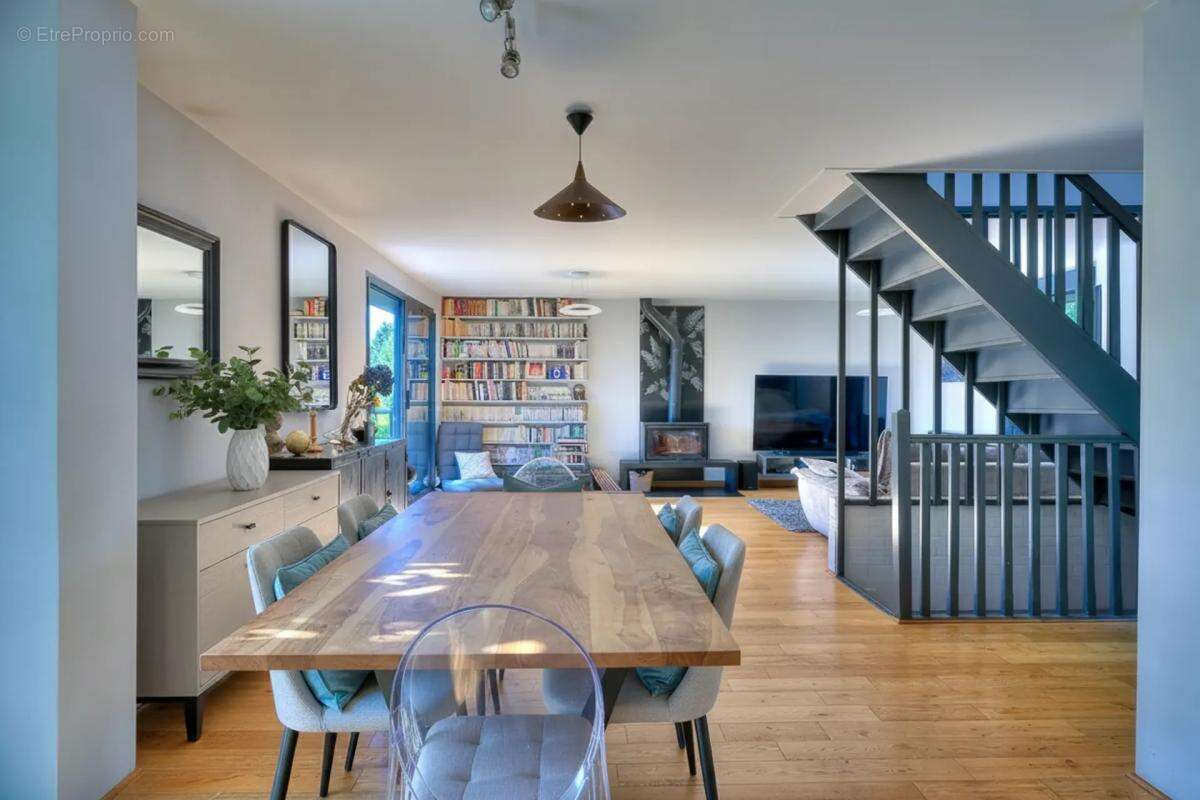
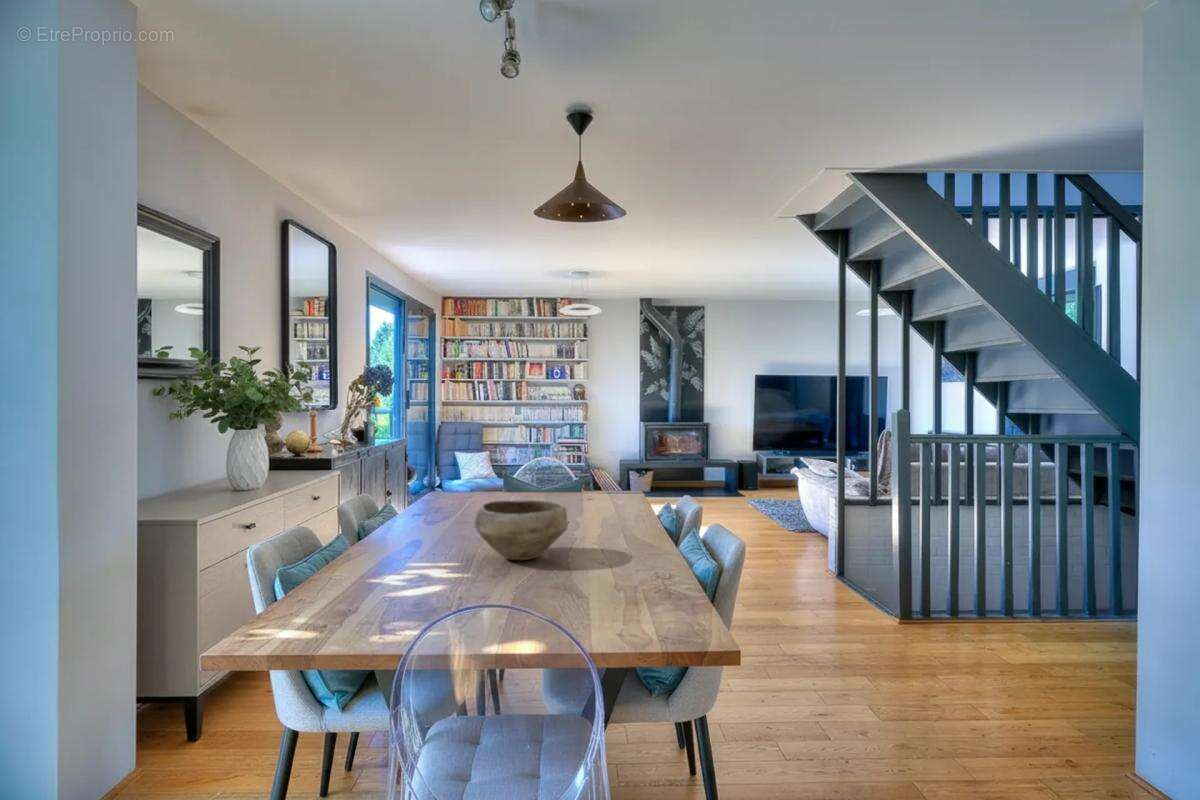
+ bowl [473,499,569,561]
